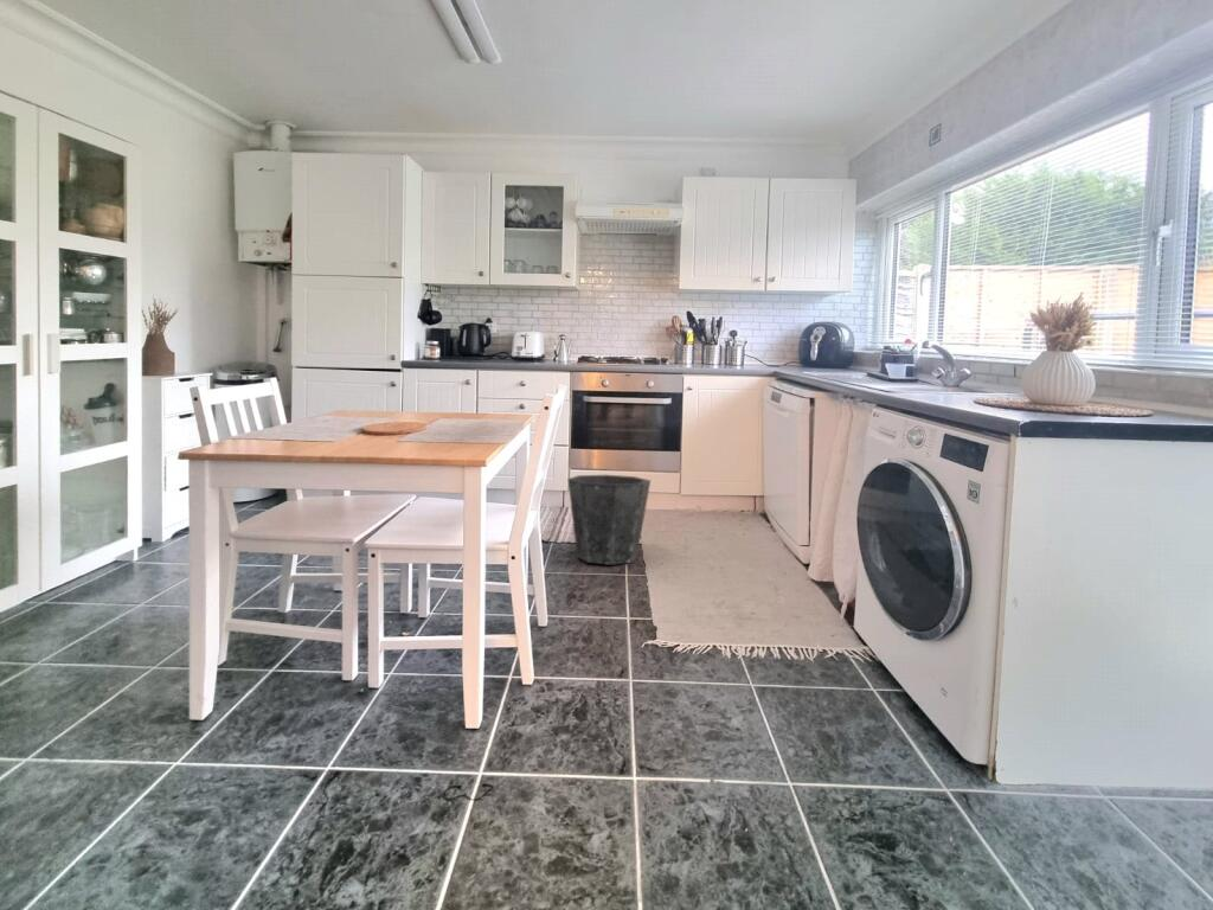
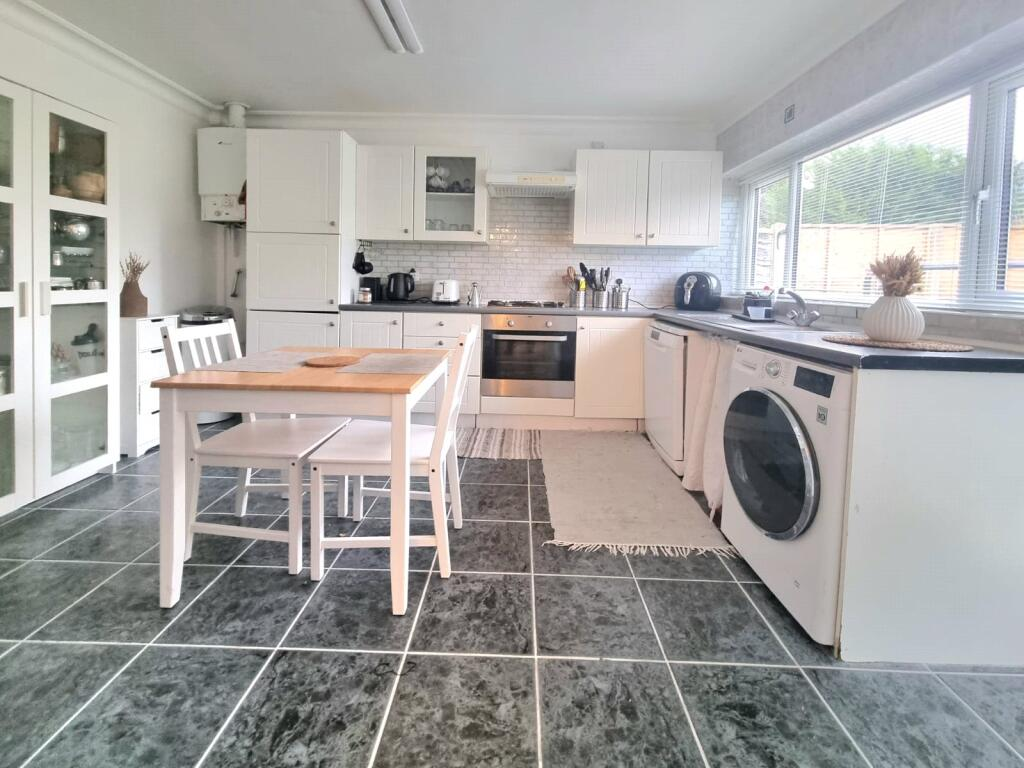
- waste bin [567,474,652,566]
